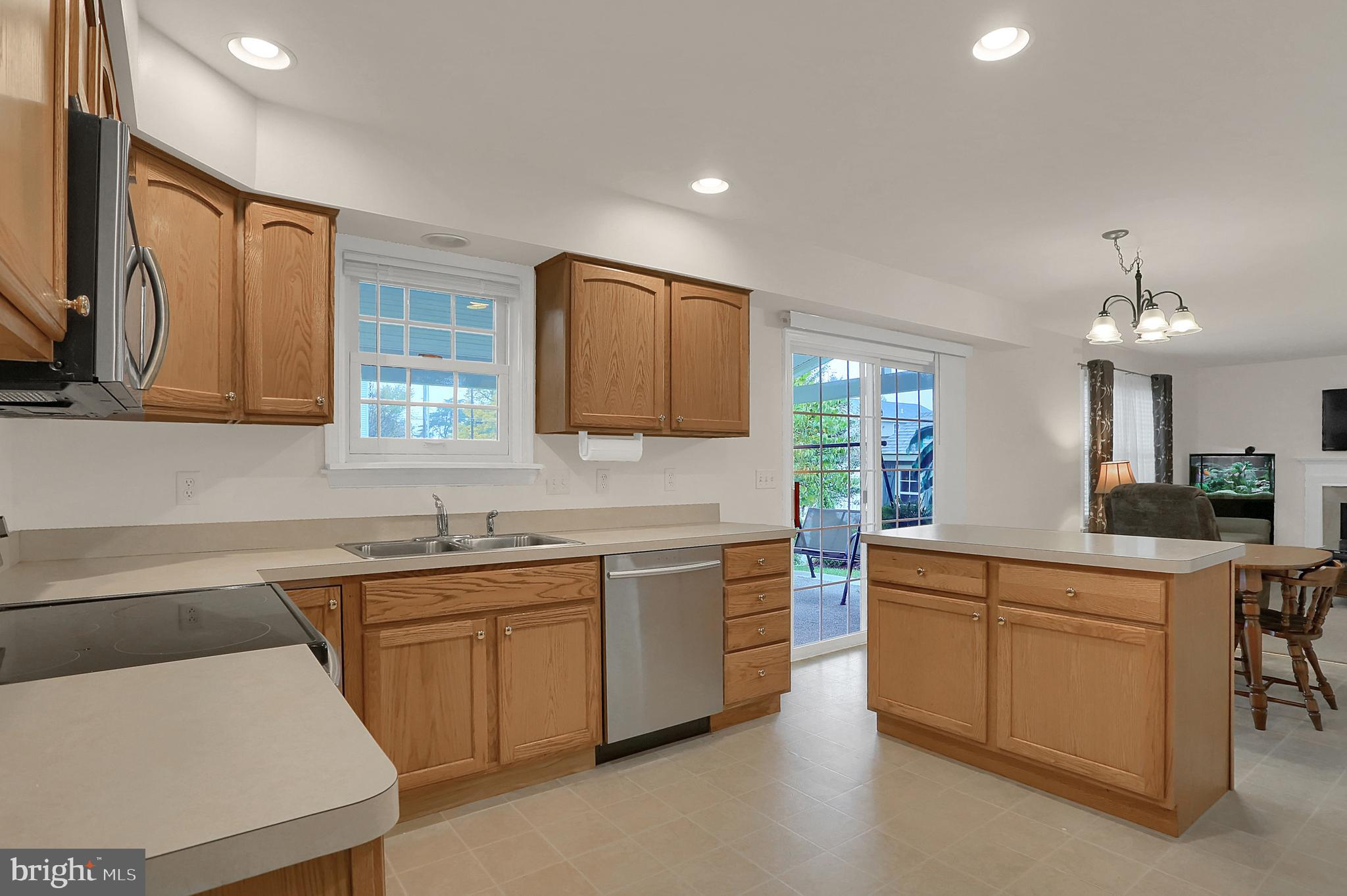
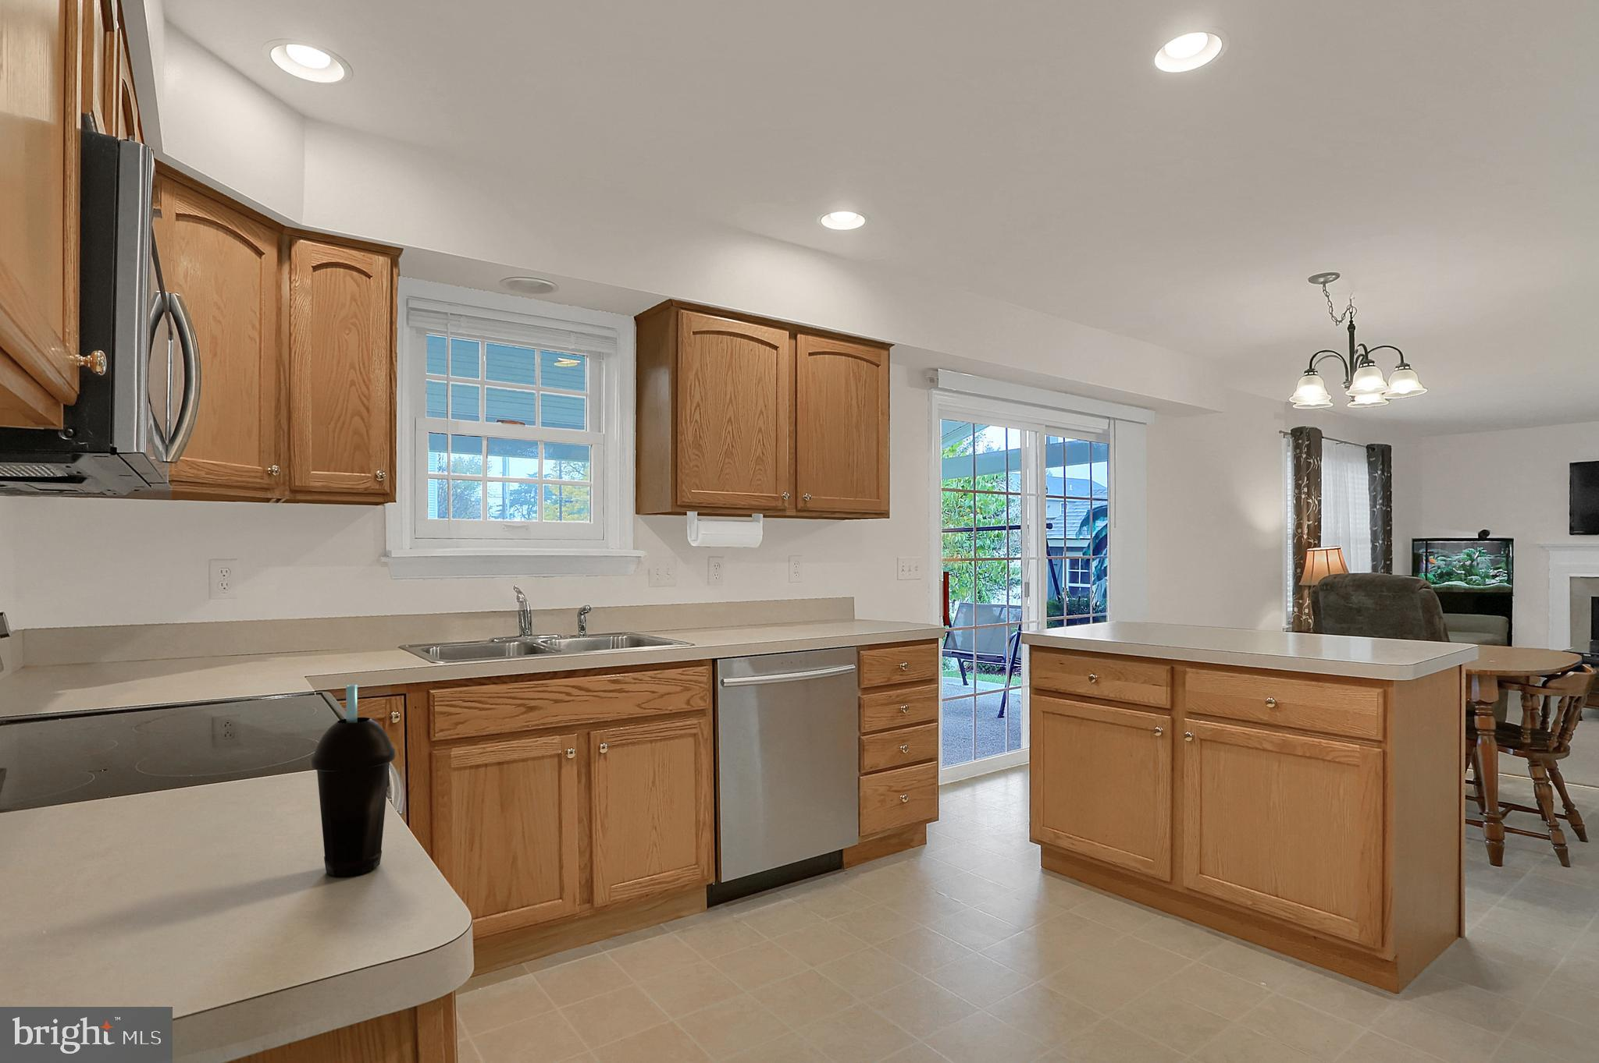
+ cup [309,685,396,877]
